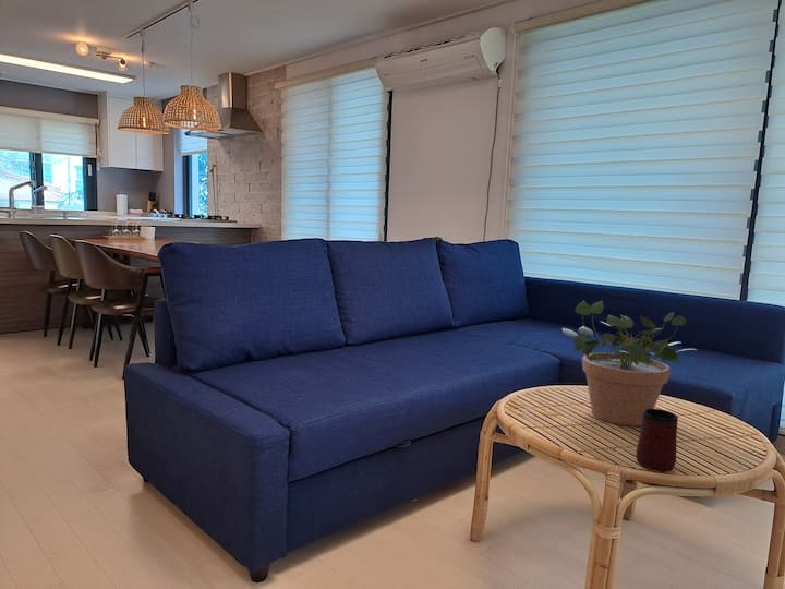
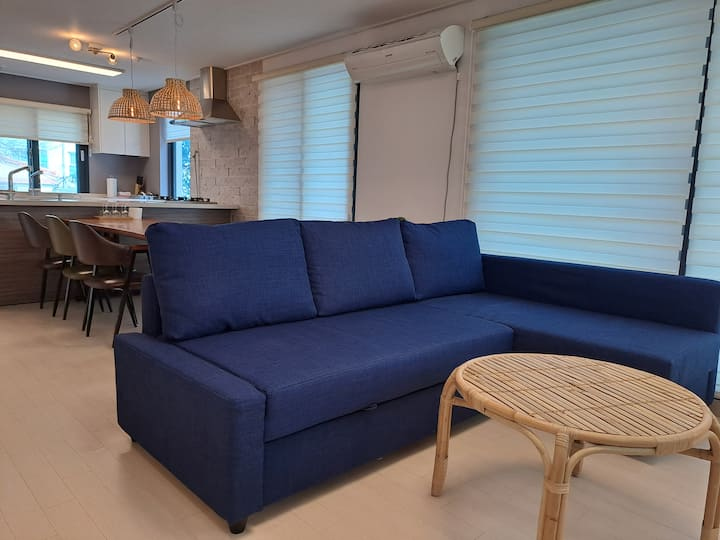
- potted plant [561,300,698,428]
- mug [636,408,679,472]
